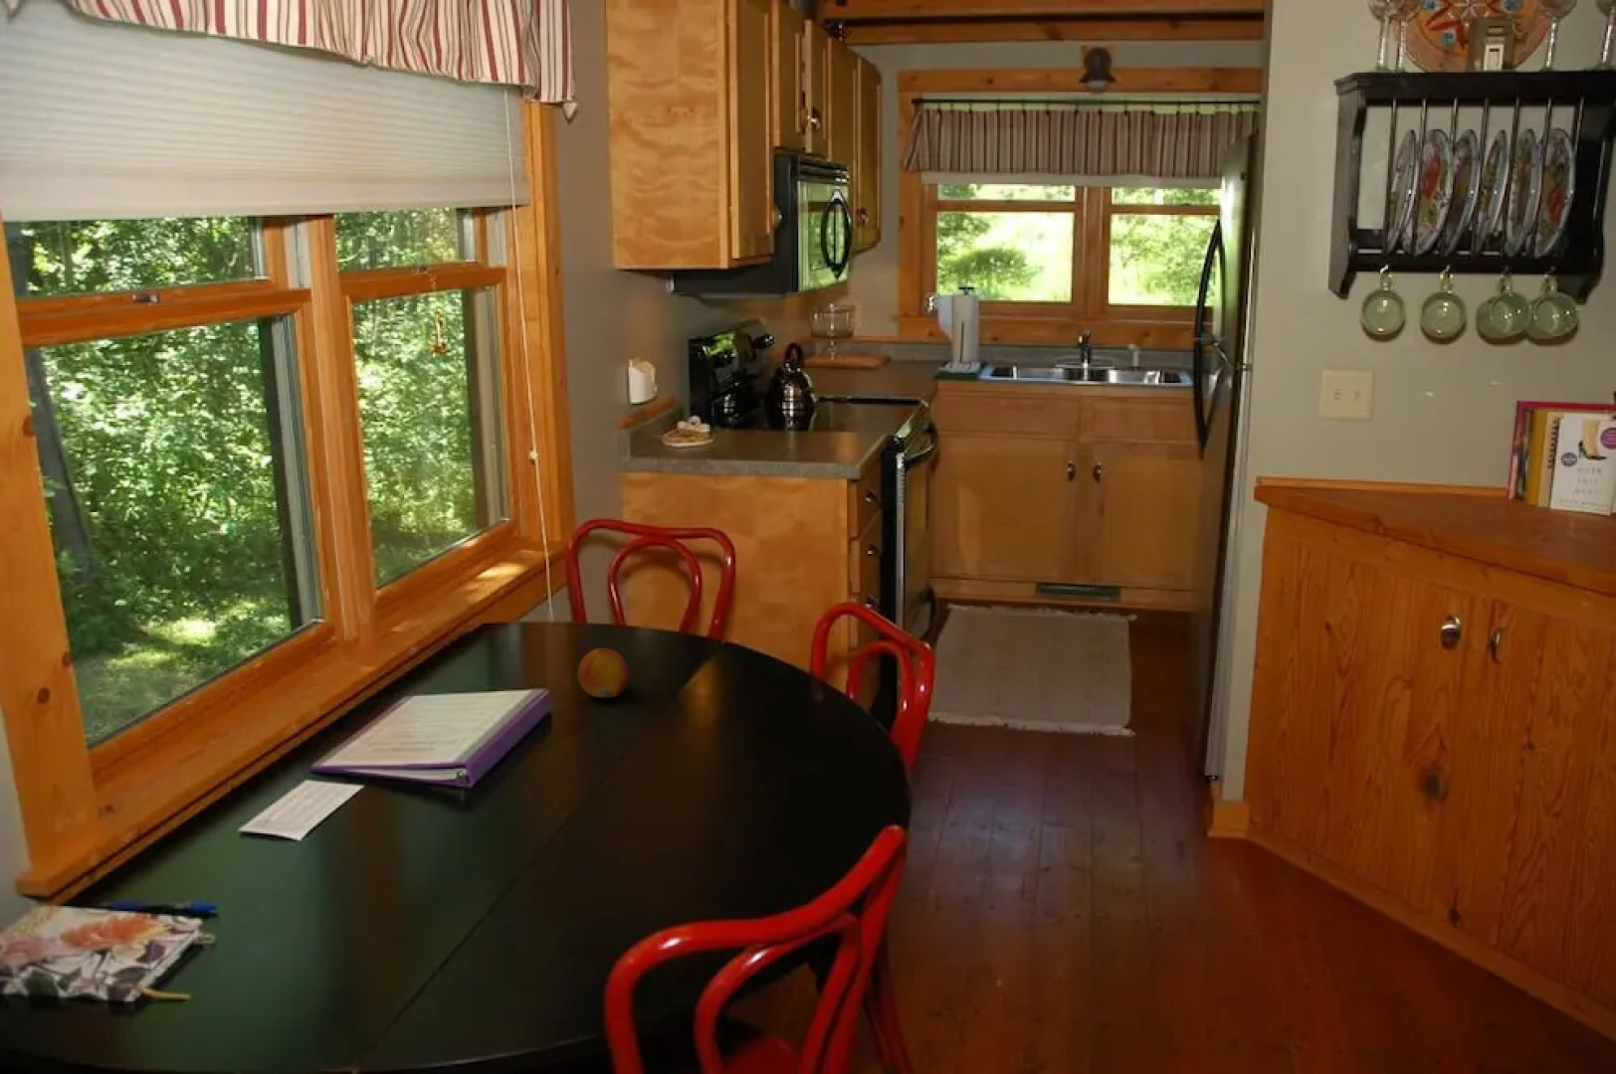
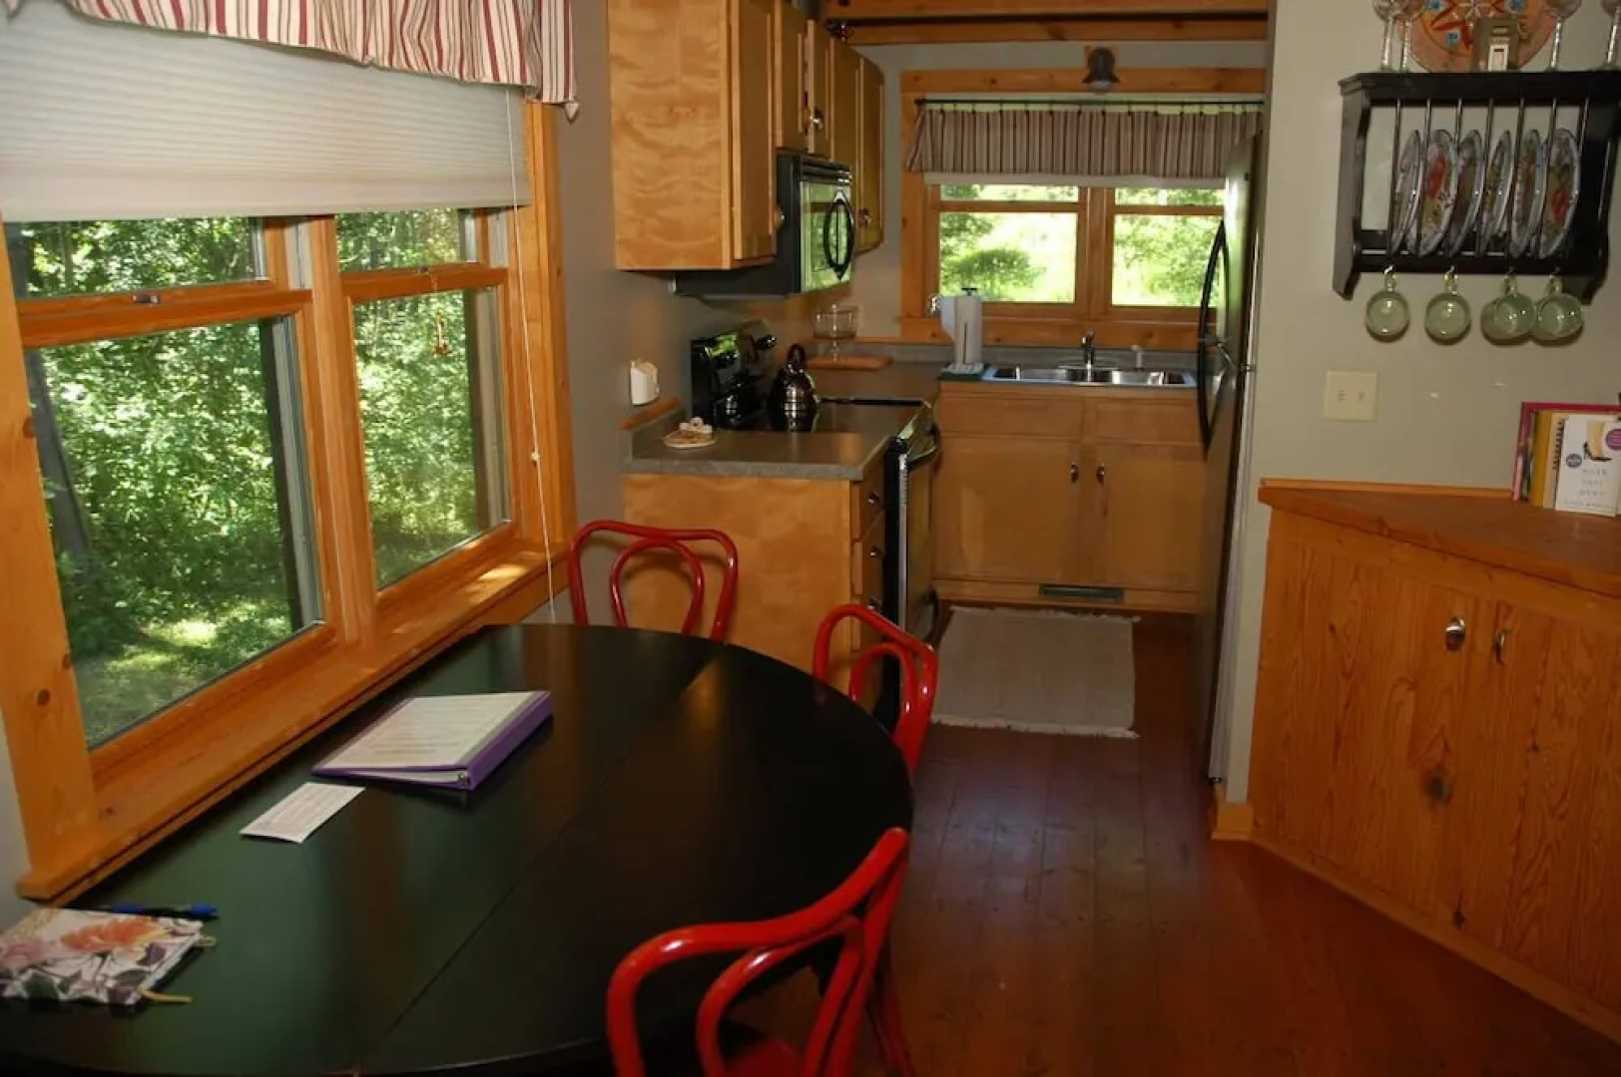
- fruit [577,647,629,699]
